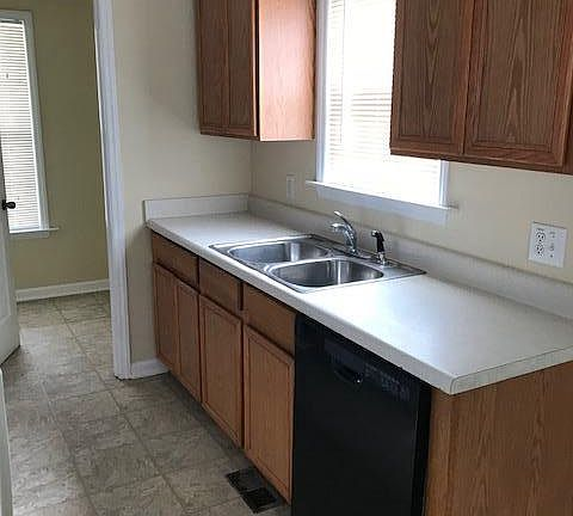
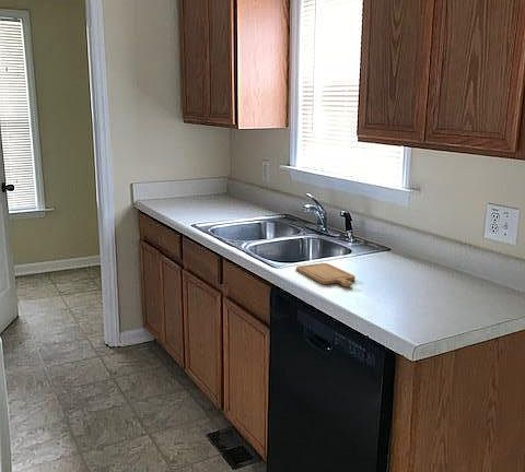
+ chopping board [295,262,357,287]
